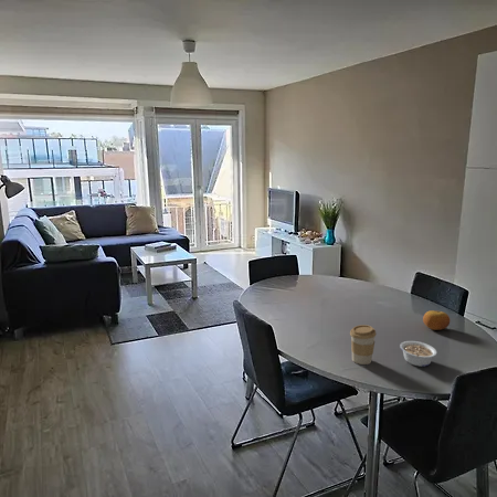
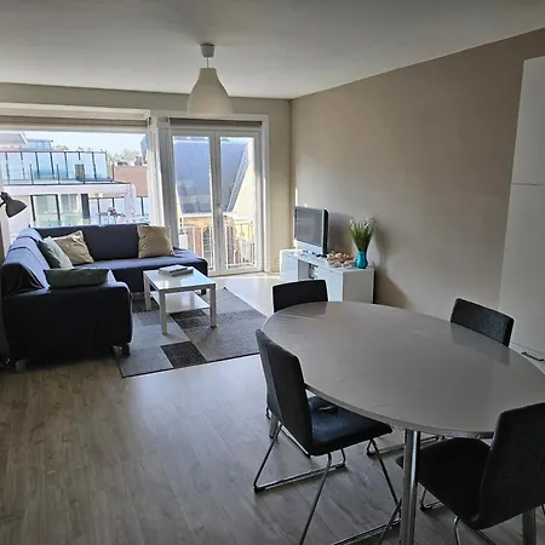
- fruit [422,309,451,331]
- legume [399,340,437,368]
- coffee cup [349,324,377,366]
